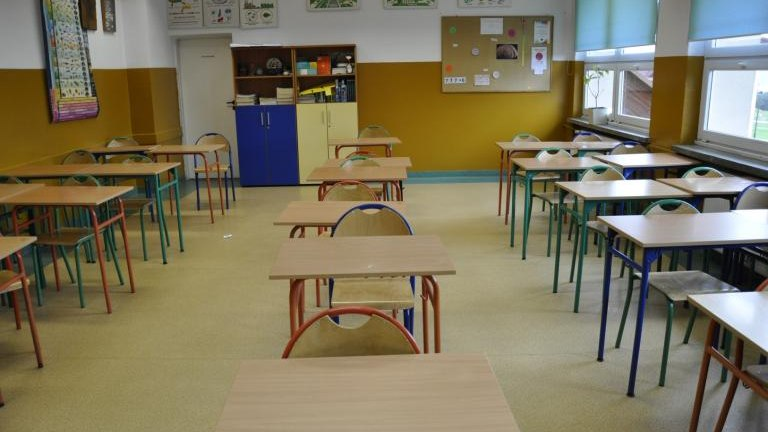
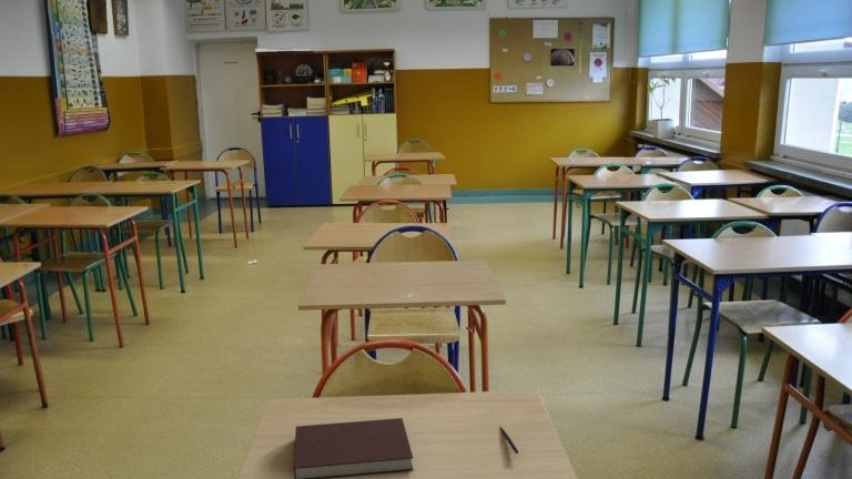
+ pen [499,426,519,455]
+ notebook [293,417,414,479]
